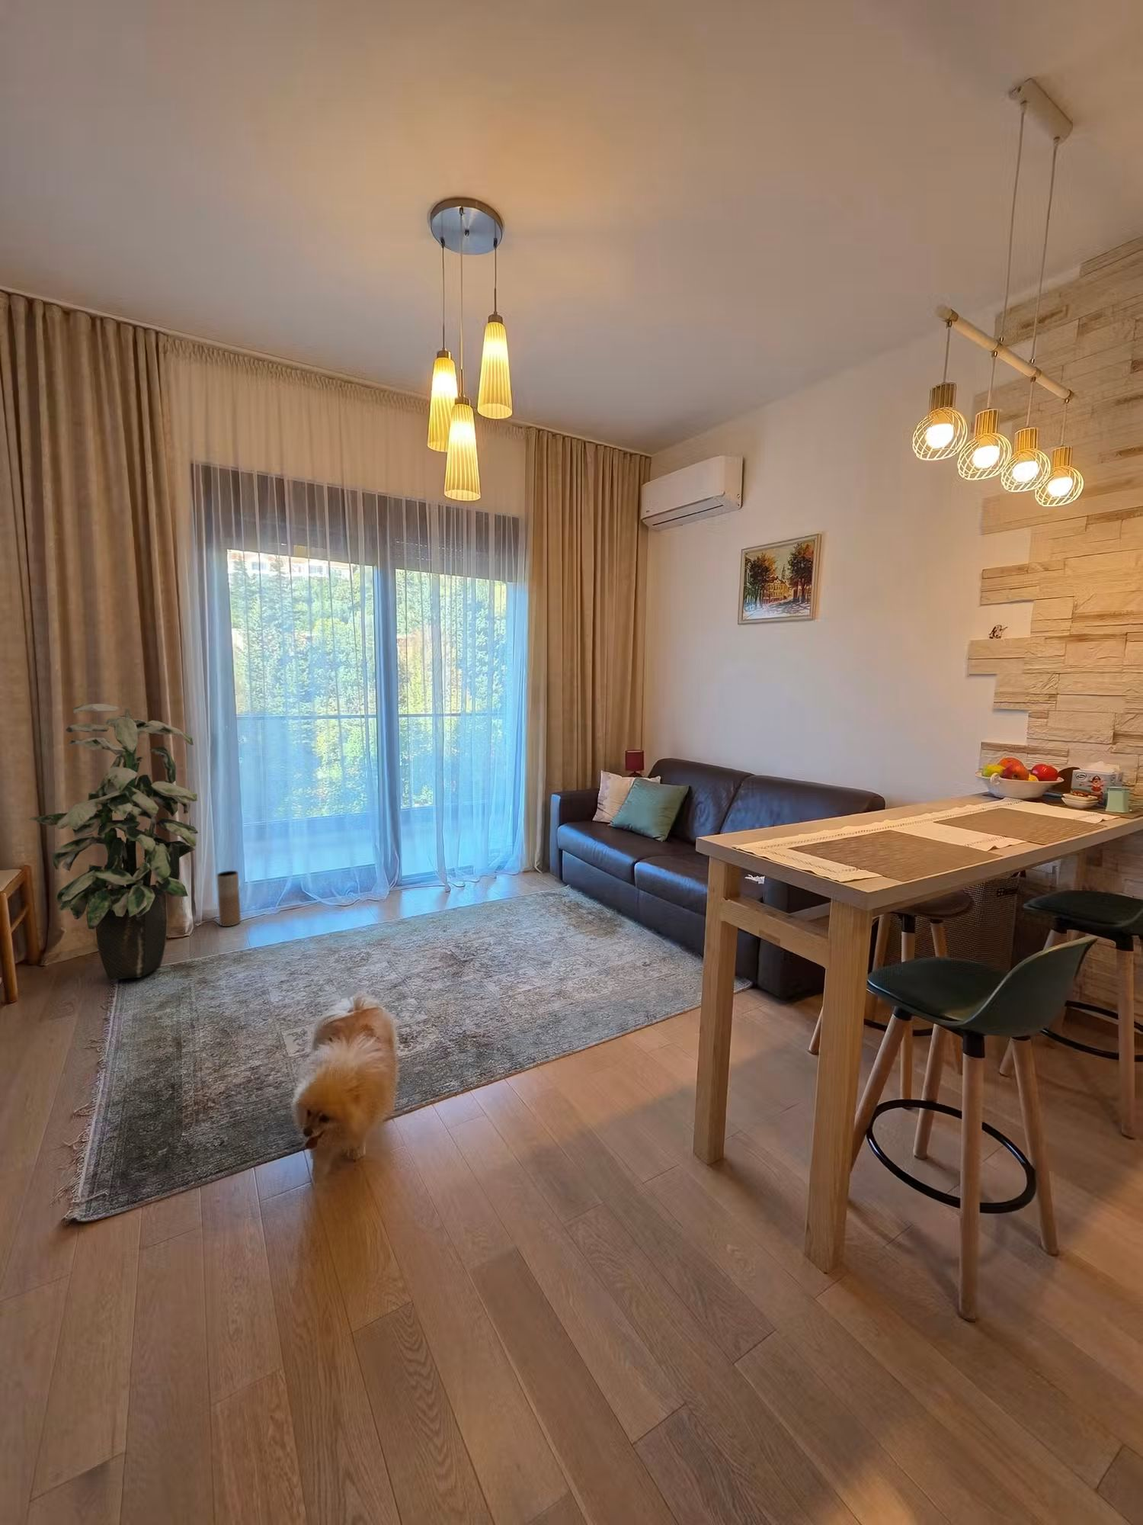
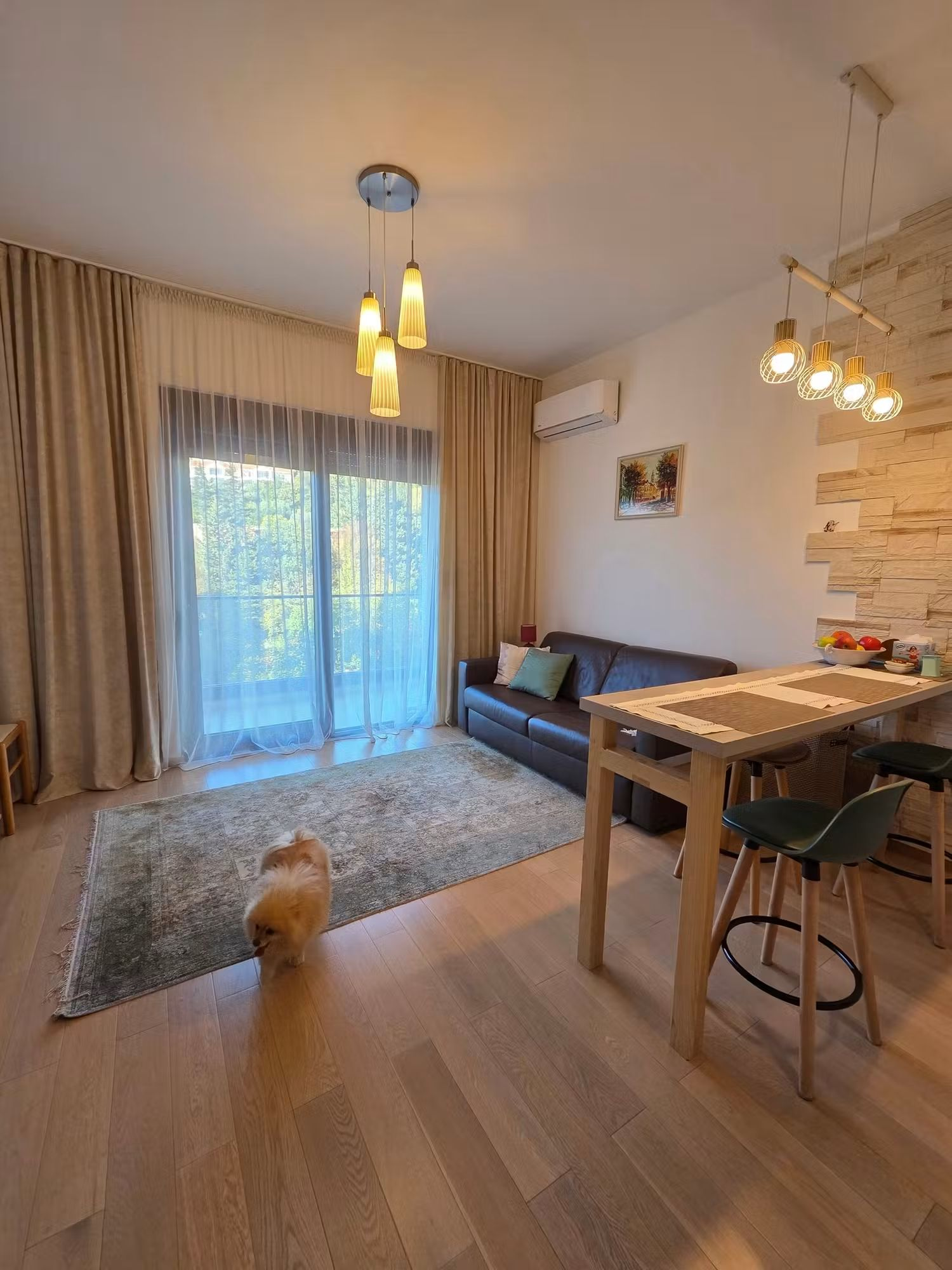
- indoor plant [28,702,199,980]
- vase [216,871,241,927]
